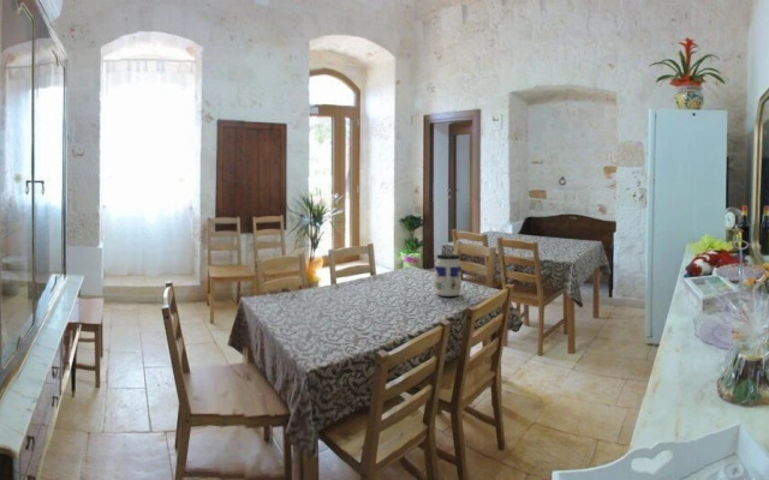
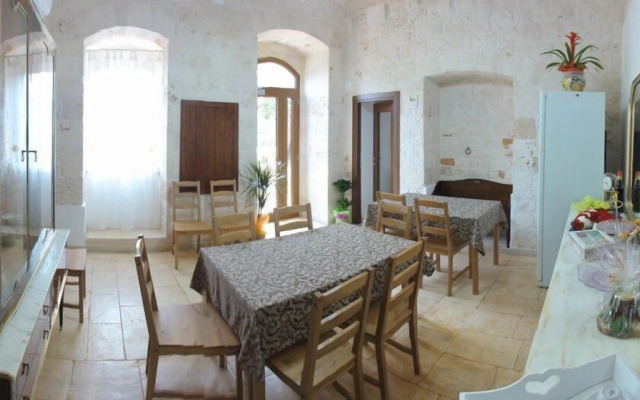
- jar [434,253,463,298]
